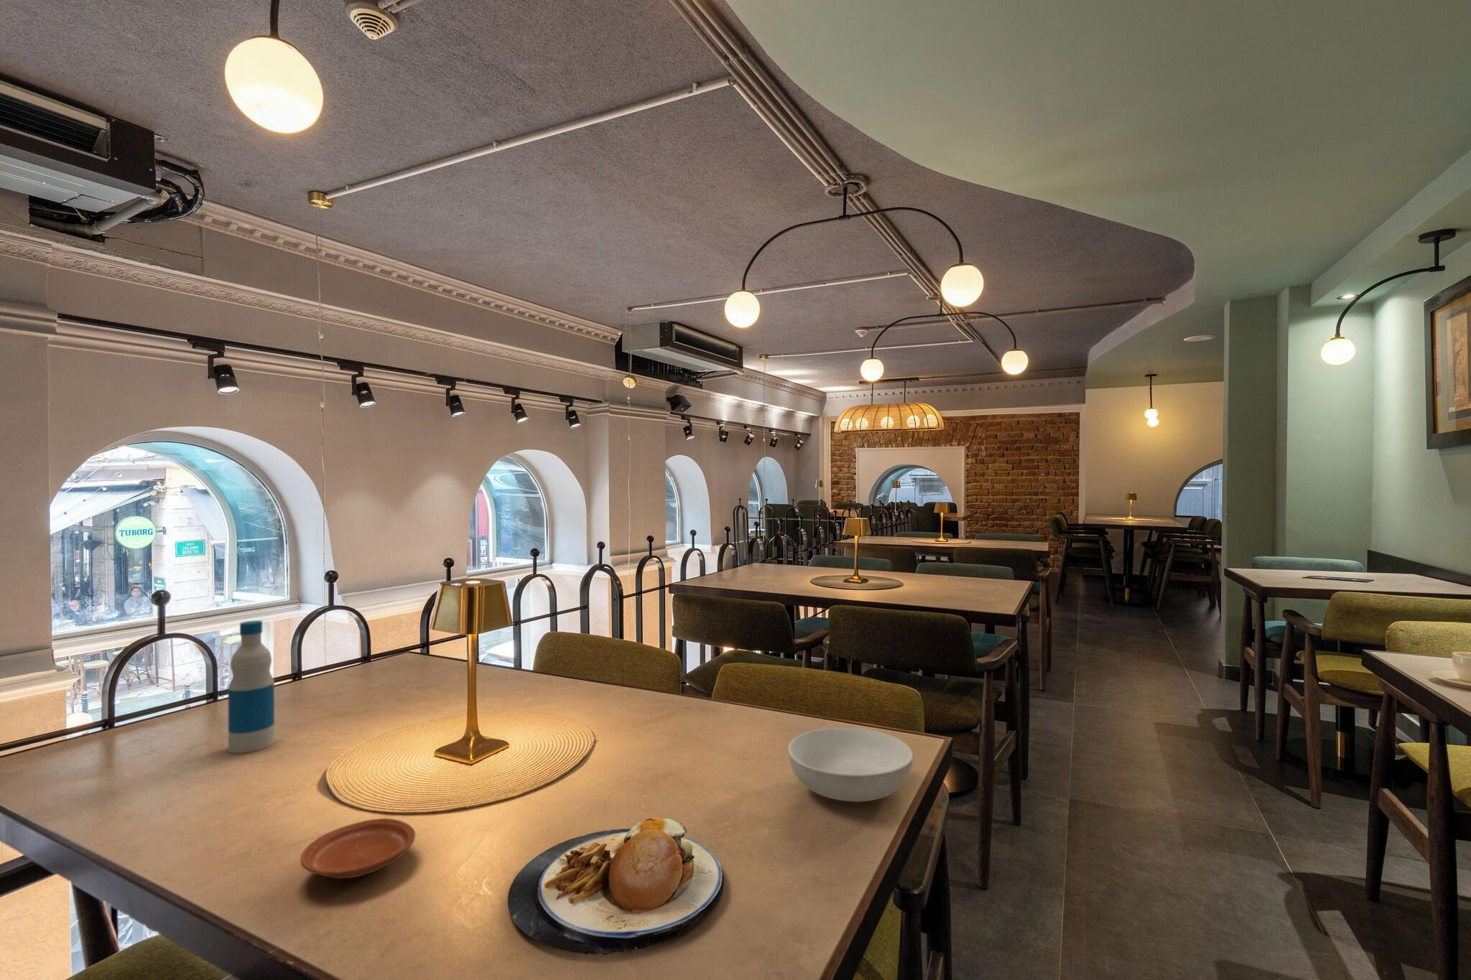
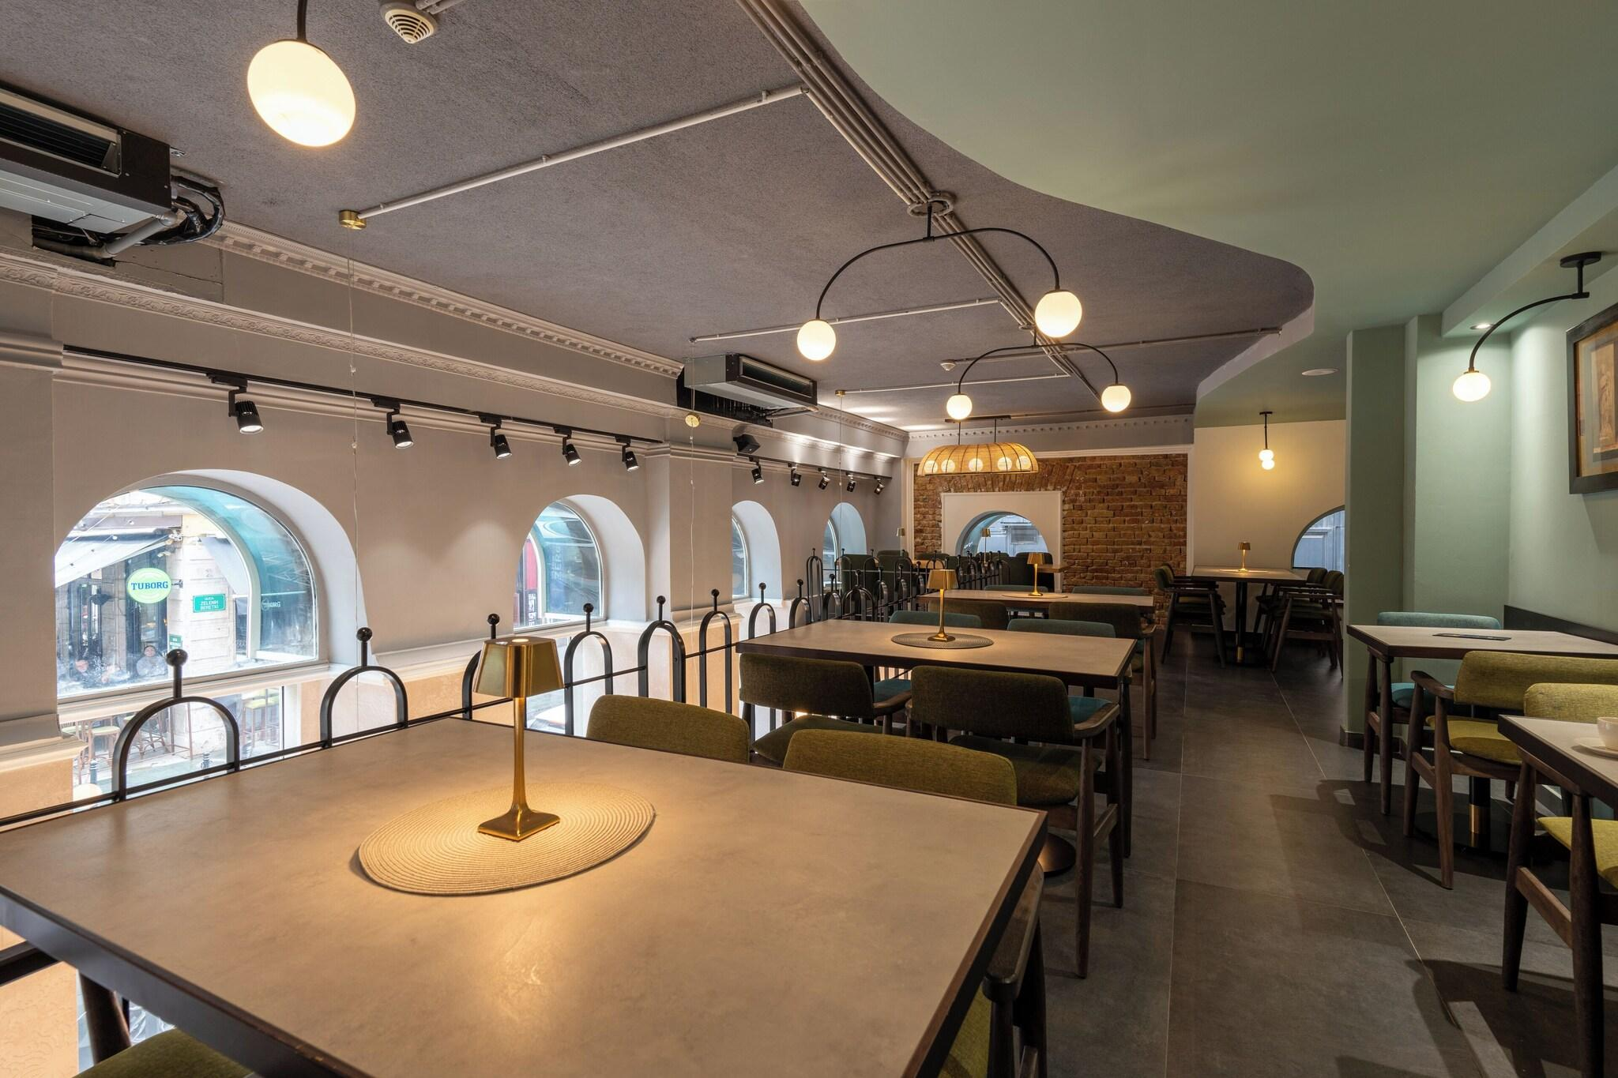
- plate [300,818,416,879]
- bottle [227,619,276,754]
- serving bowl [787,726,913,803]
- plate [507,816,725,956]
